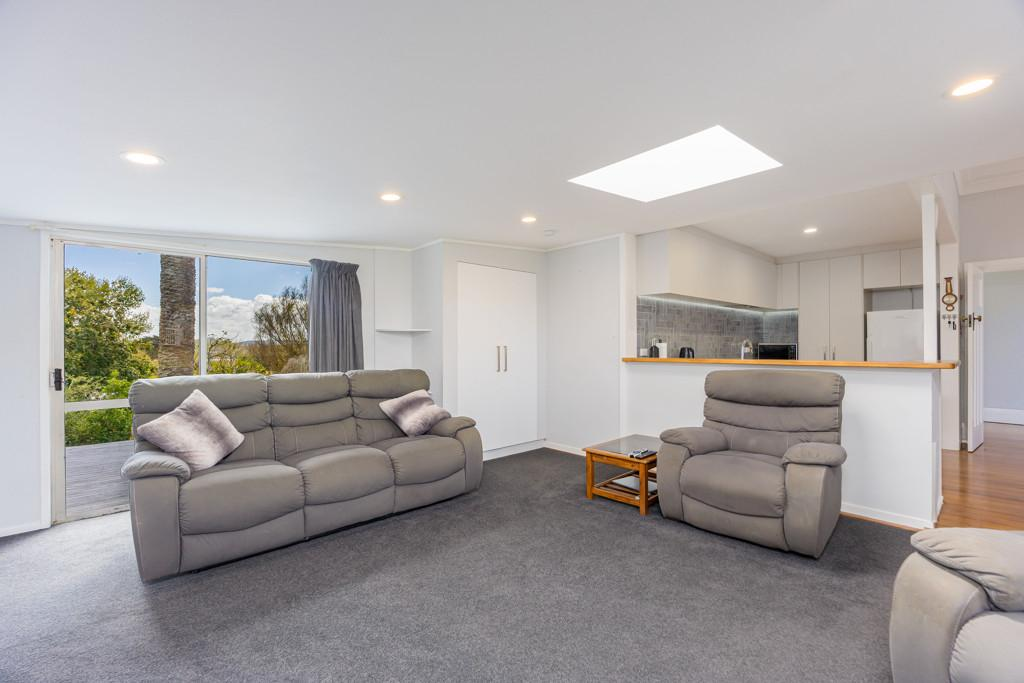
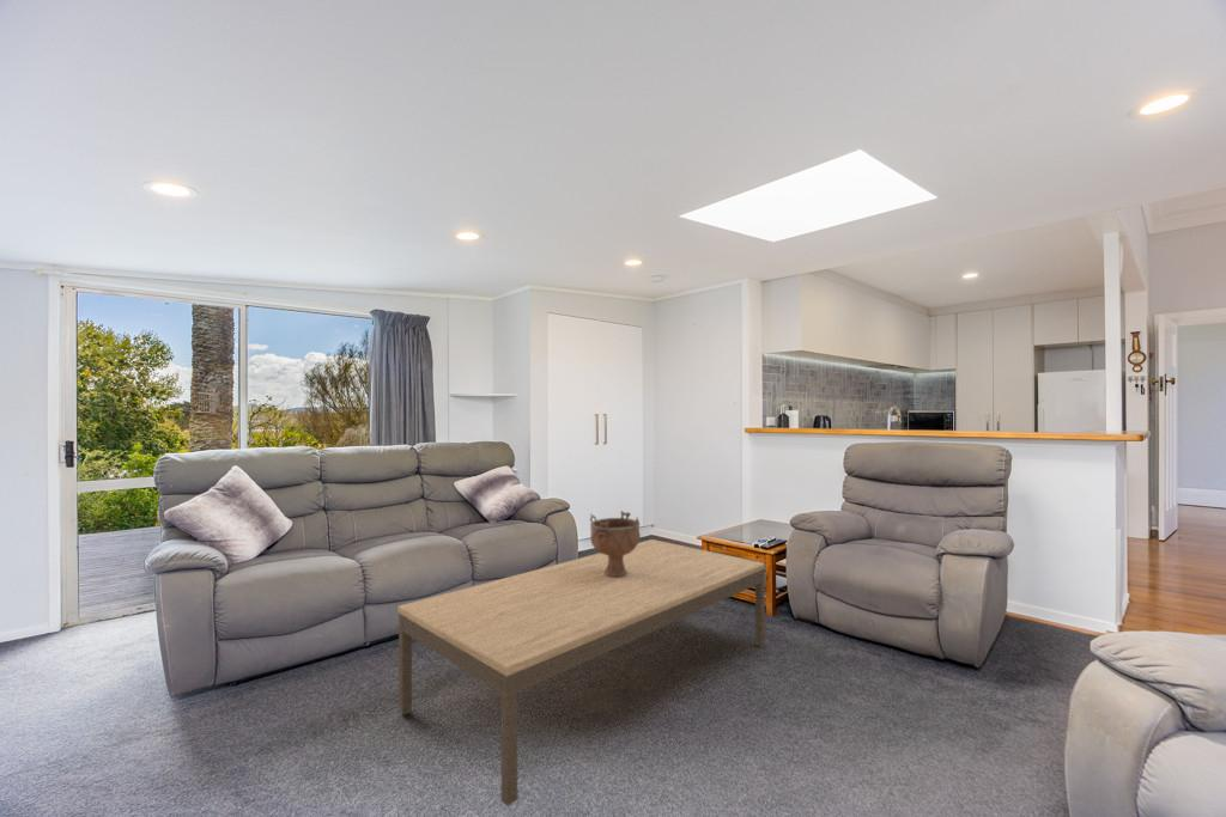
+ decorative bowl [588,510,642,577]
+ coffee table [396,538,766,807]
